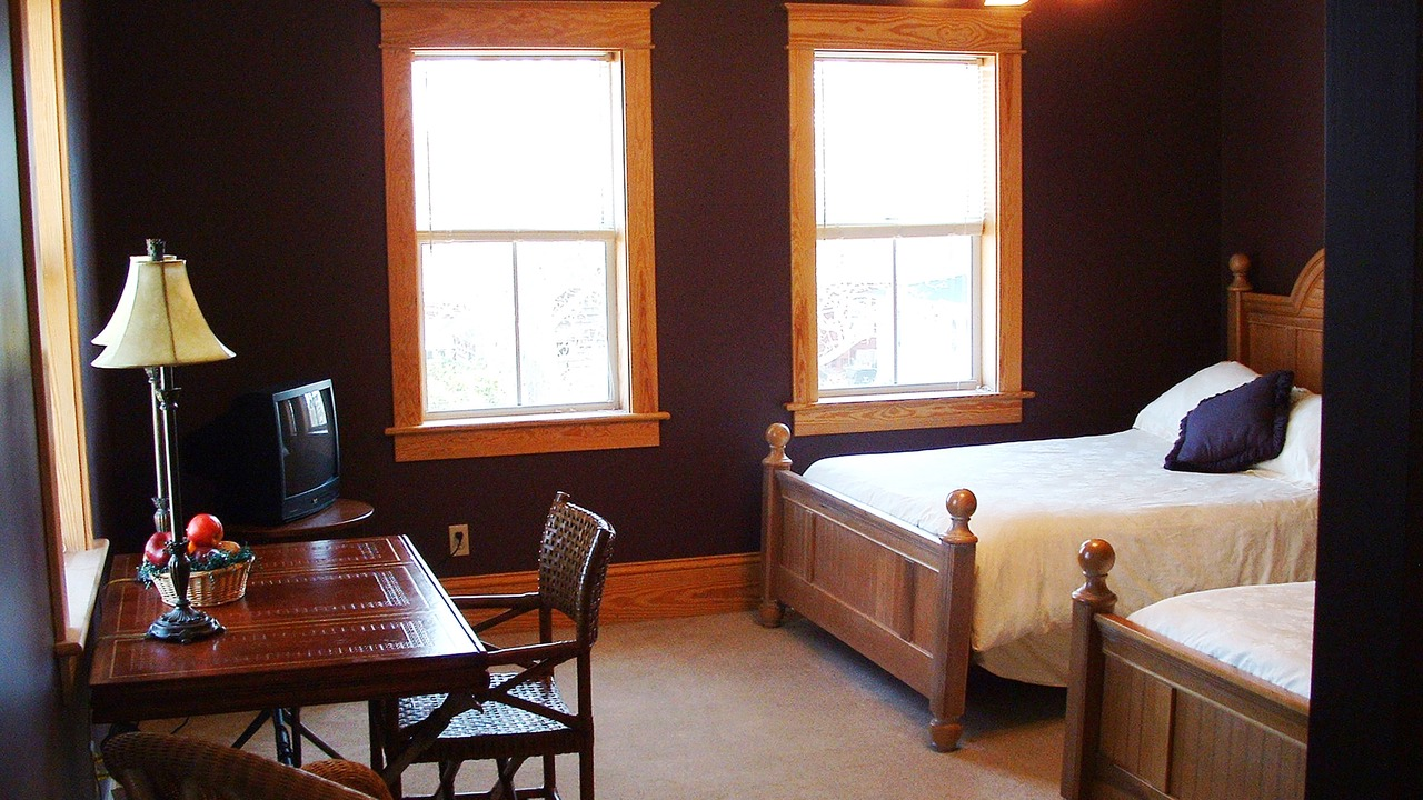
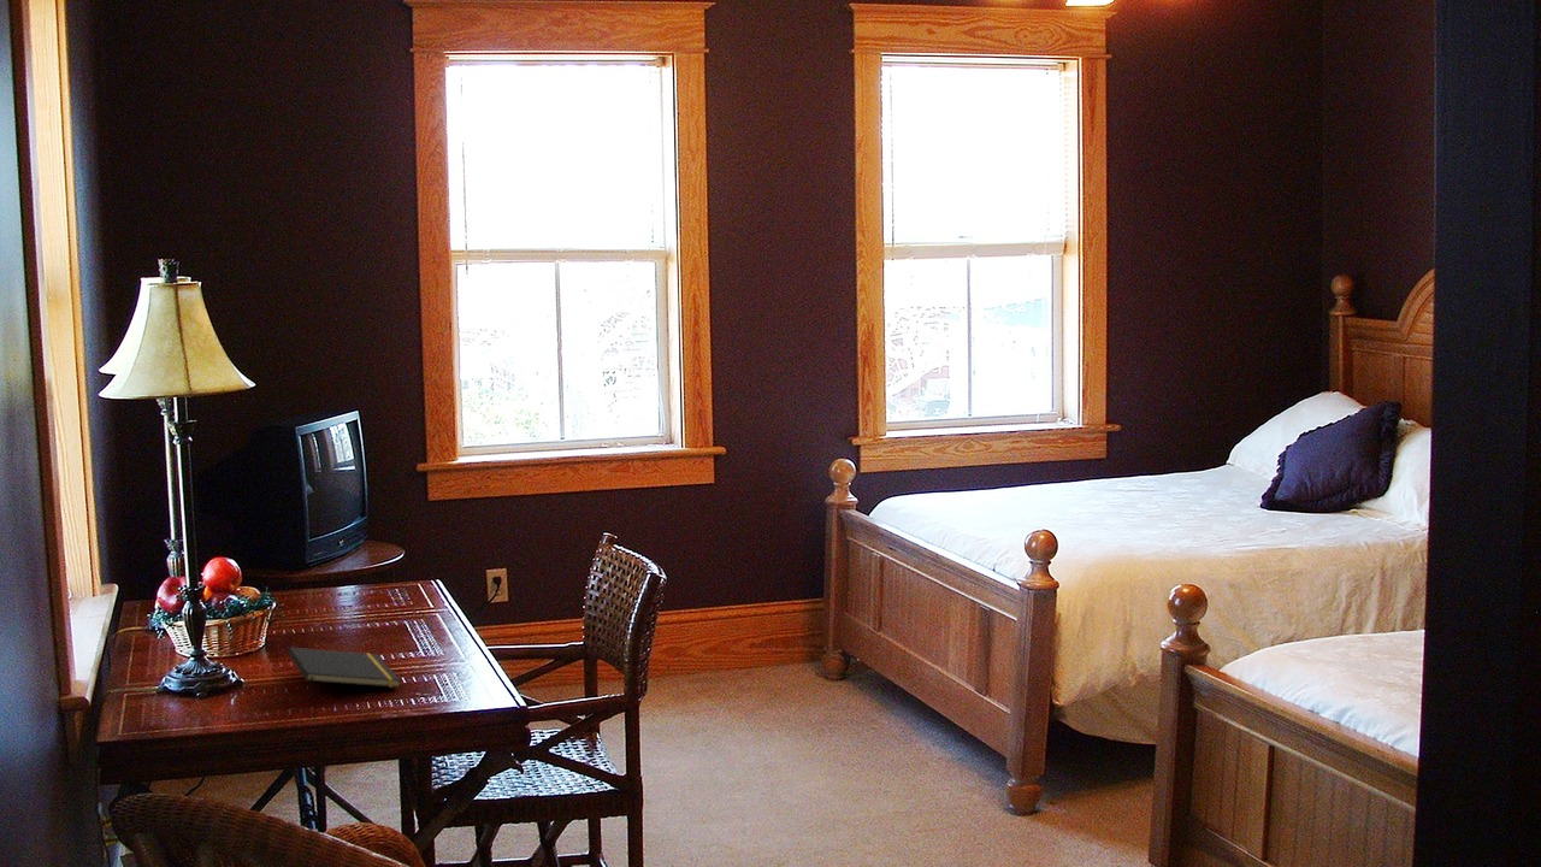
+ notepad [288,647,402,701]
